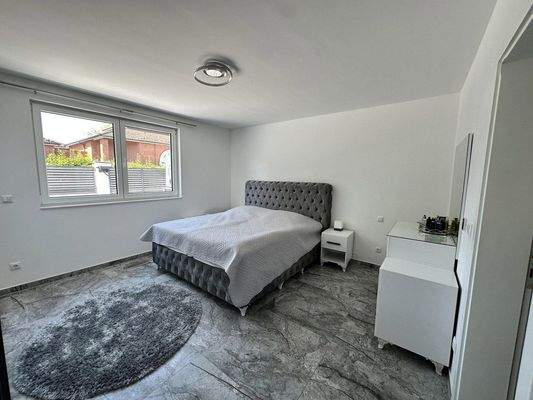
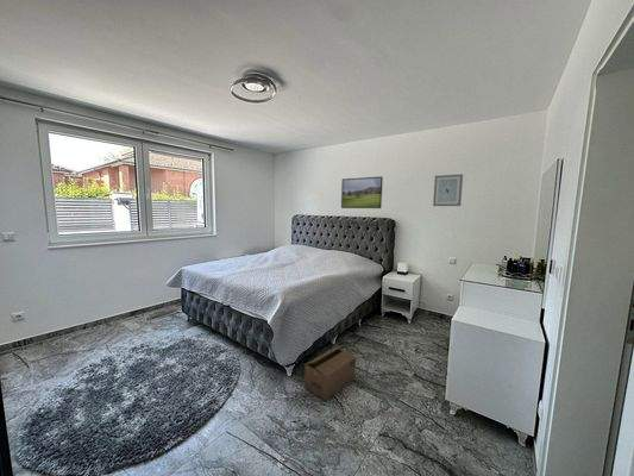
+ cardboard box [303,344,358,402]
+ wall art [432,173,464,207]
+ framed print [340,175,384,209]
